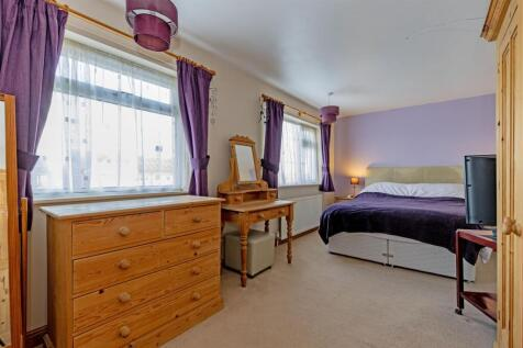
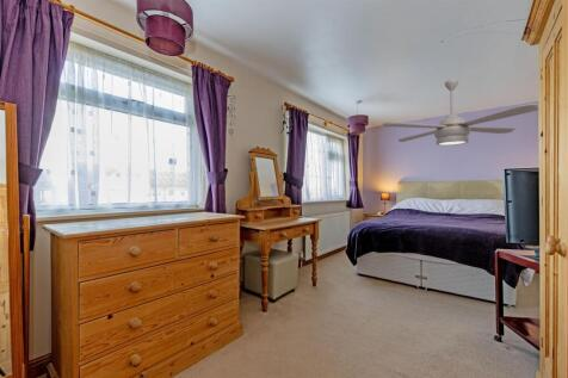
+ ceiling fan [381,79,539,147]
